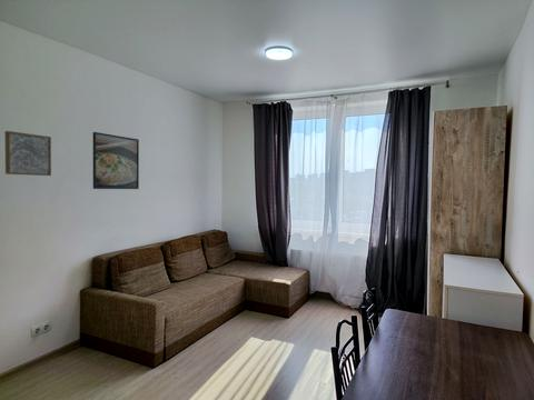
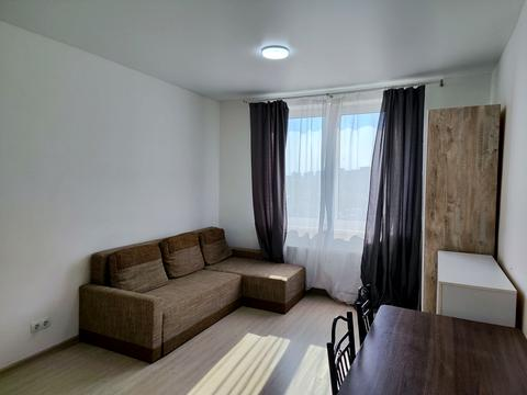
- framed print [92,131,140,190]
- wall art [3,130,52,177]
